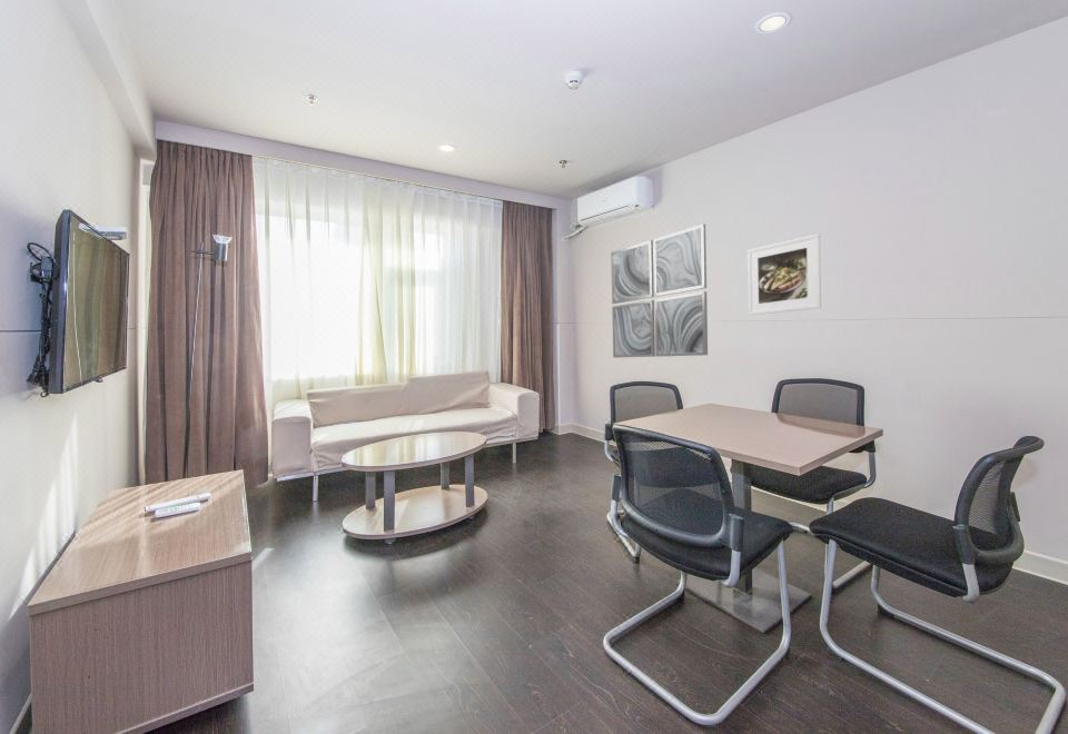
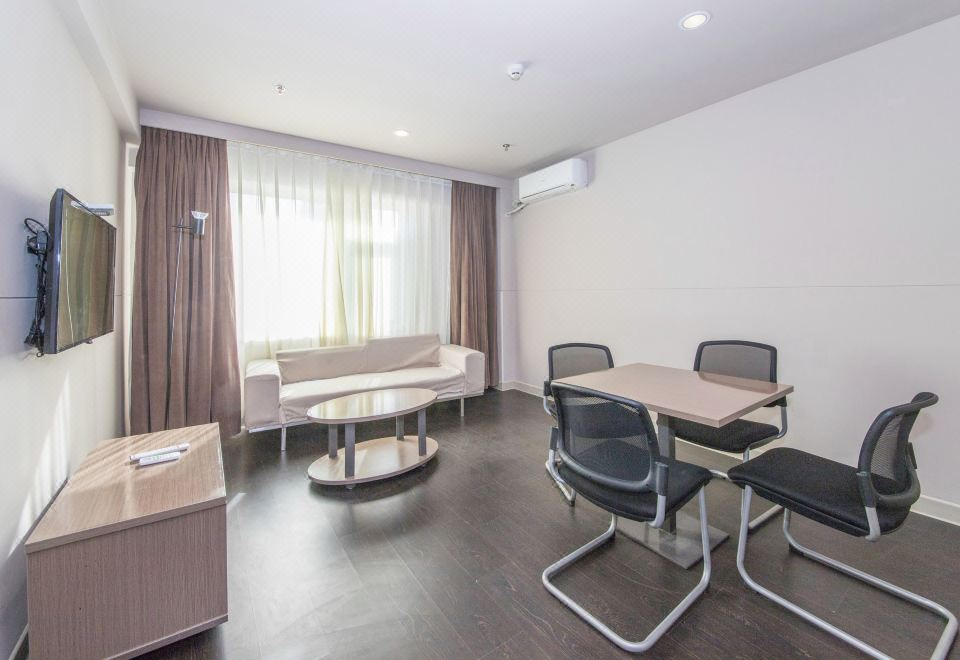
- wall art [610,222,709,359]
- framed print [746,232,822,316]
